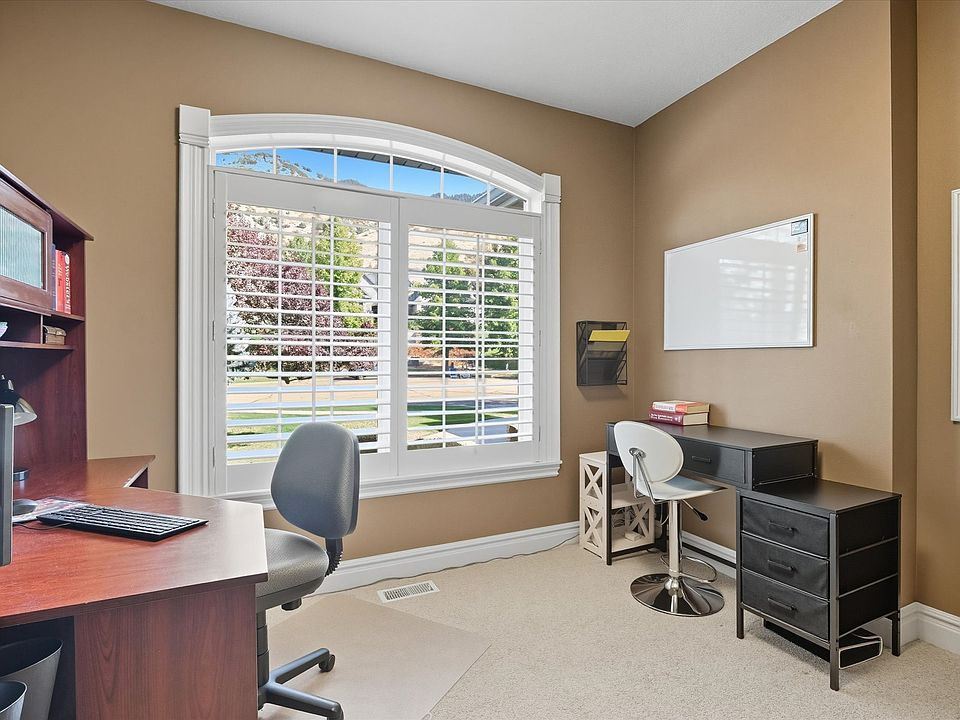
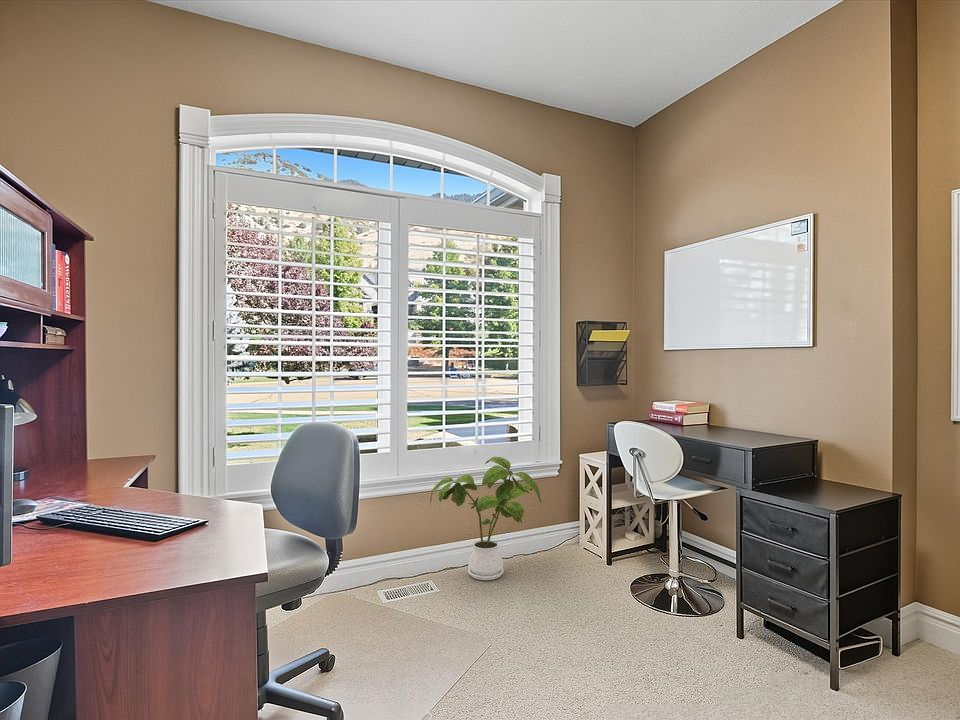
+ house plant [429,456,542,581]
